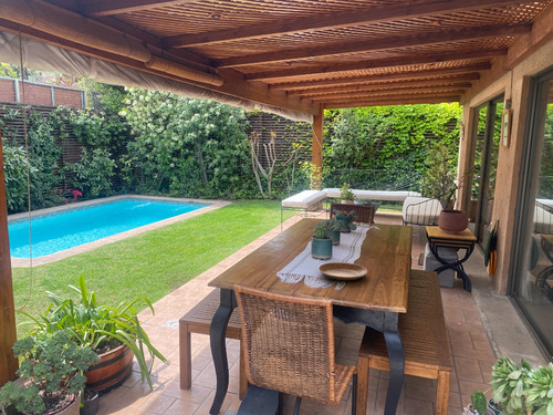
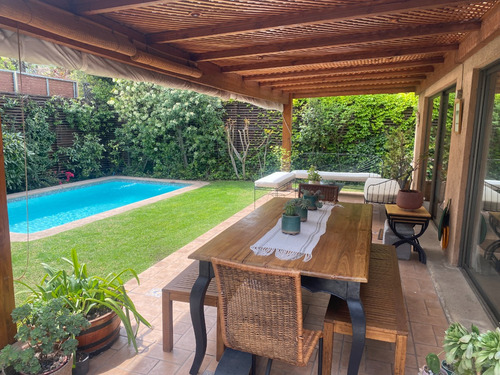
- bowl [317,261,368,281]
